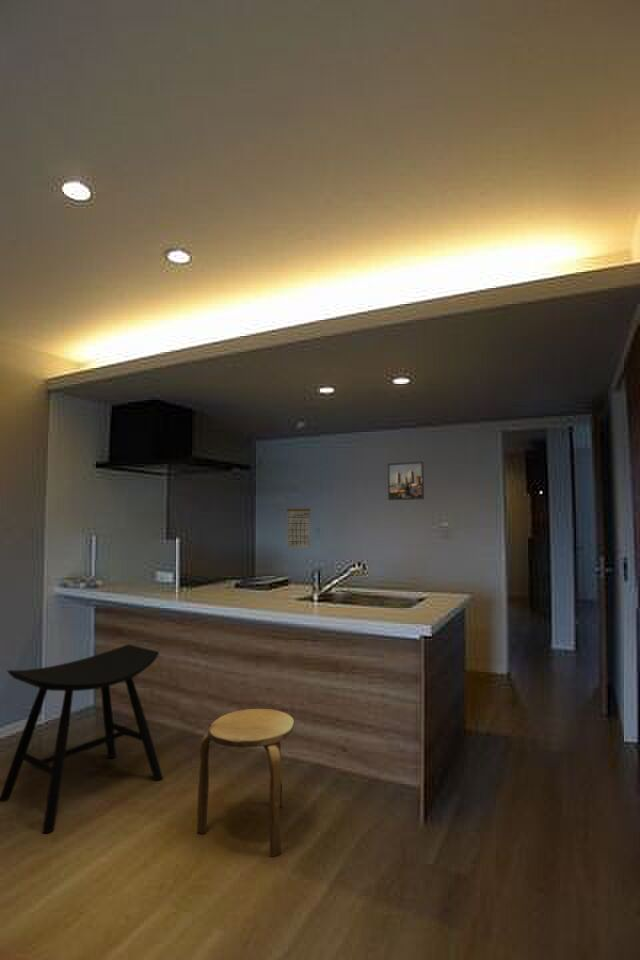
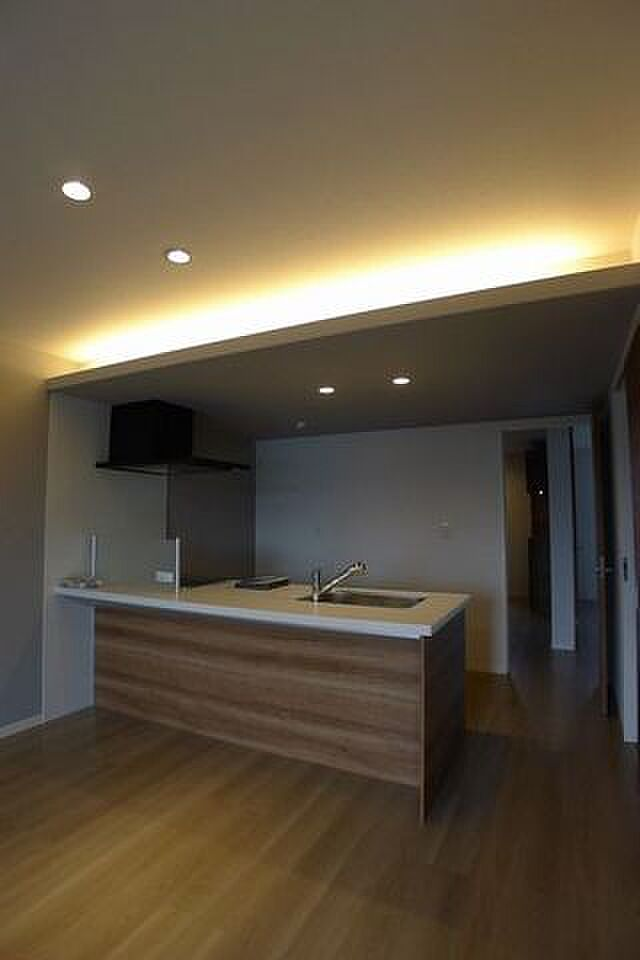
- stool [0,643,164,834]
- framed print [387,461,425,501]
- calendar [286,500,311,549]
- stool [196,708,295,858]
